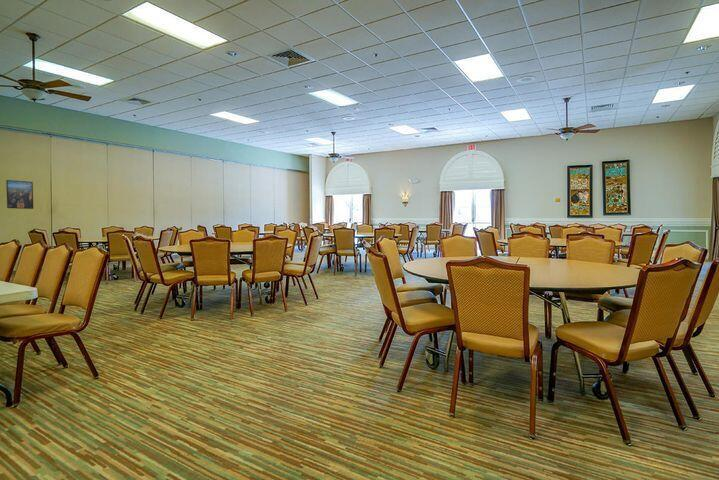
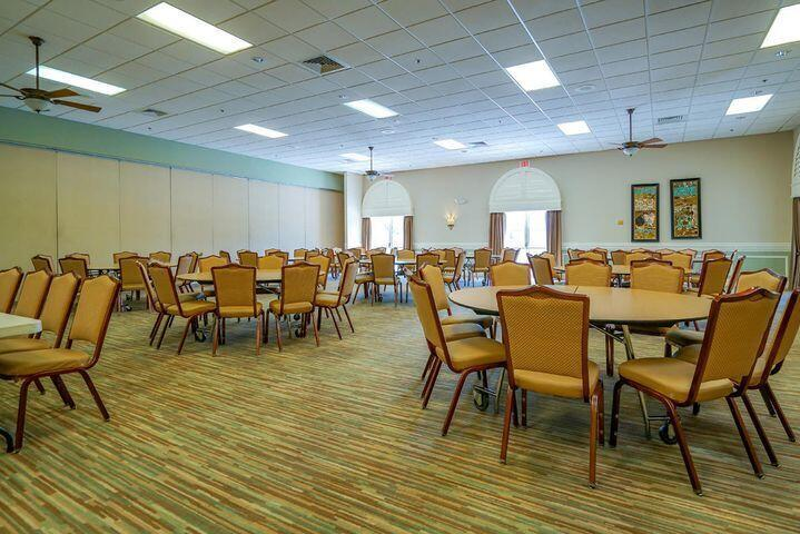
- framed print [5,179,34,210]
